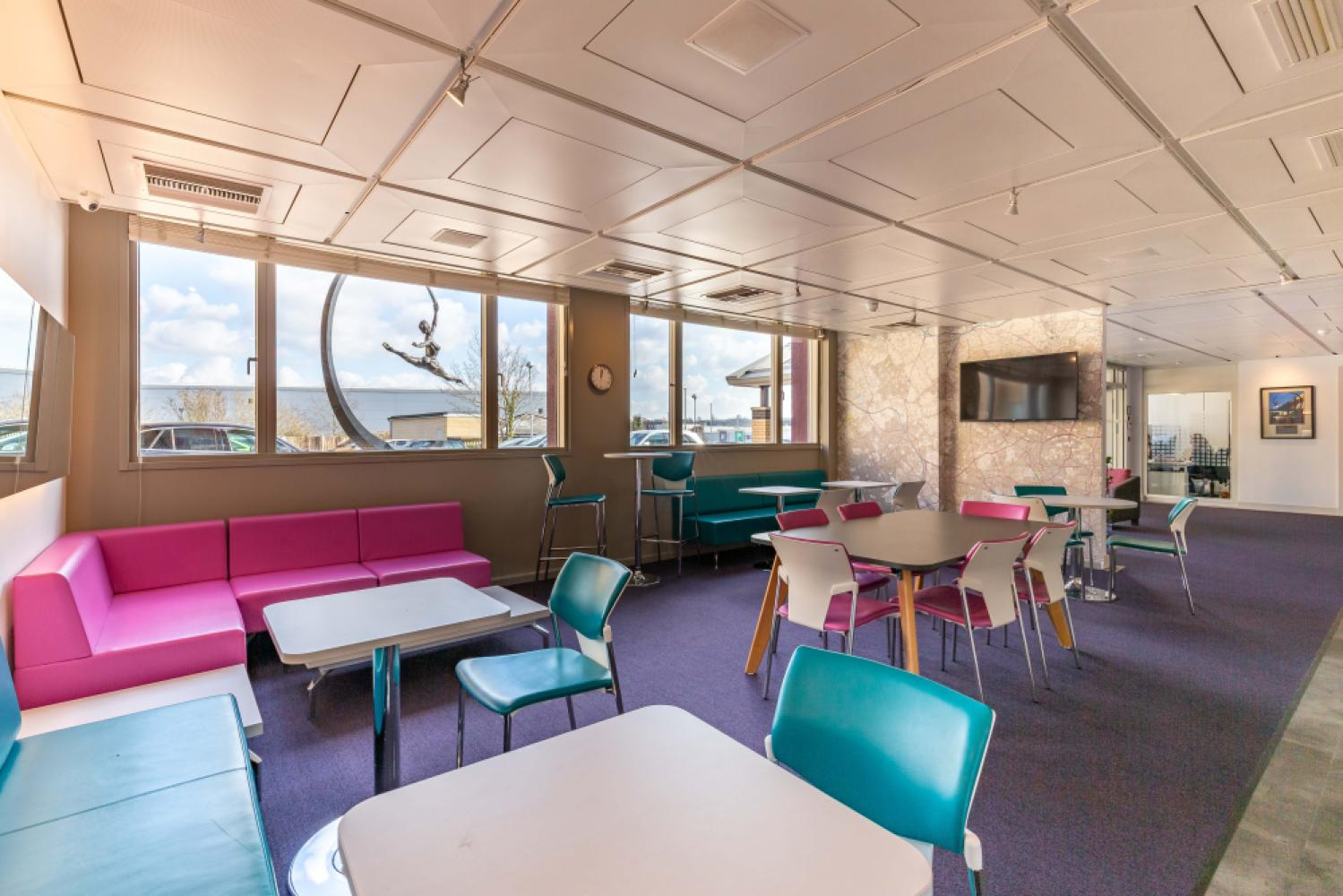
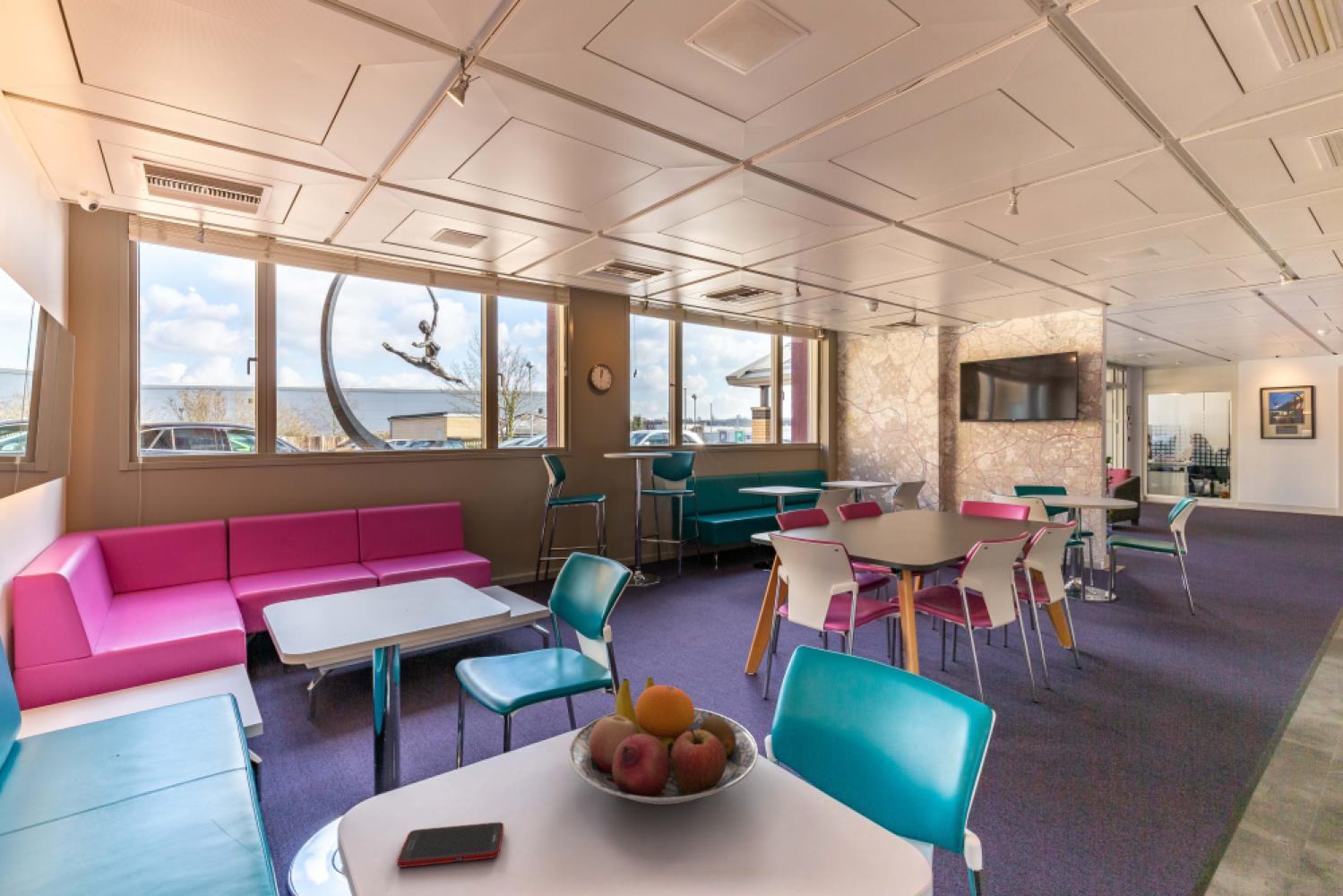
+ cell phone [396,822,504,868]
+ fruit bowl [567,676,759,806]
